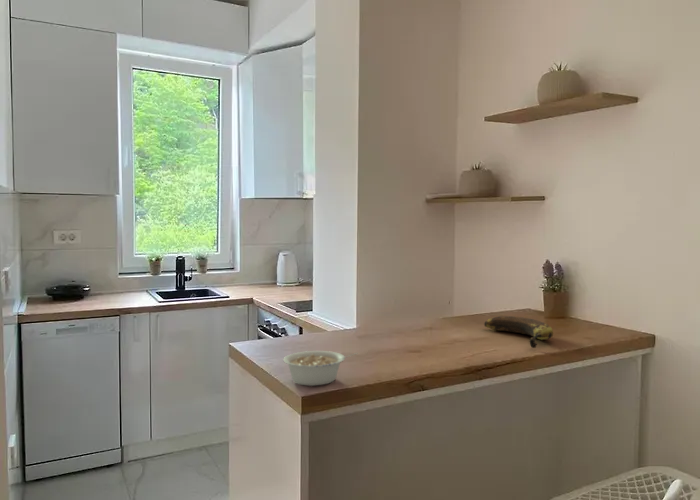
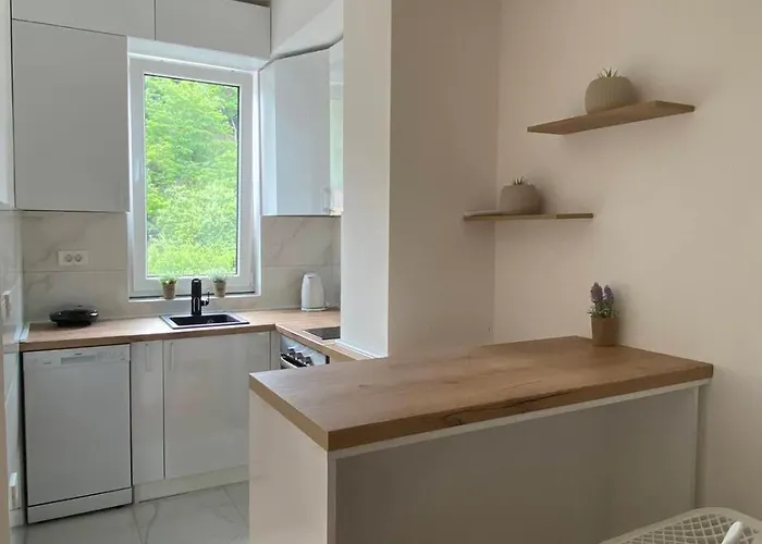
- legume [282,350,358,387]
- banana [483,315,554,349]
